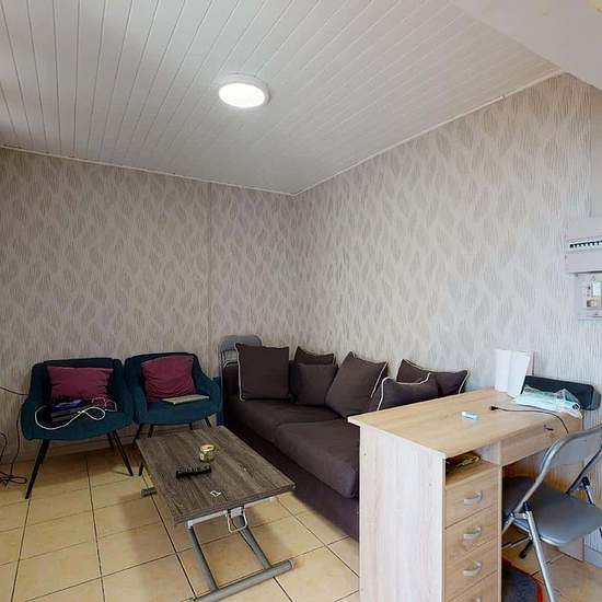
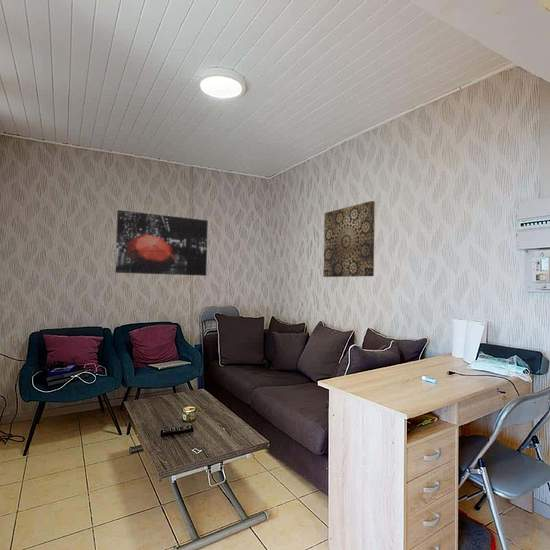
+ wall art [322,200,376,278]
+ wall art [114,209,209,277]
